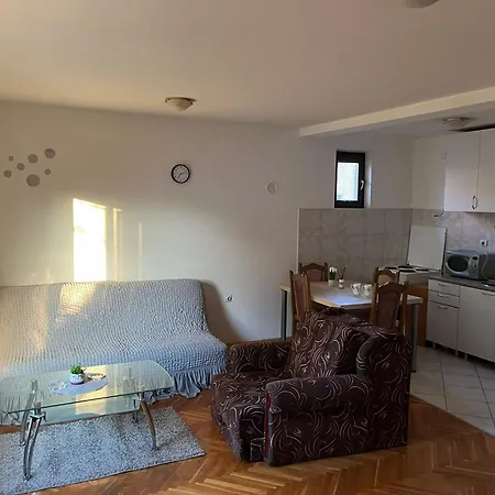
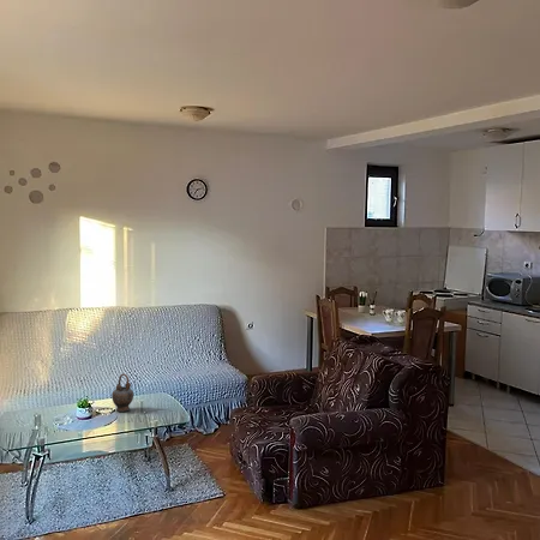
+ teapot [110,372,134,413]
